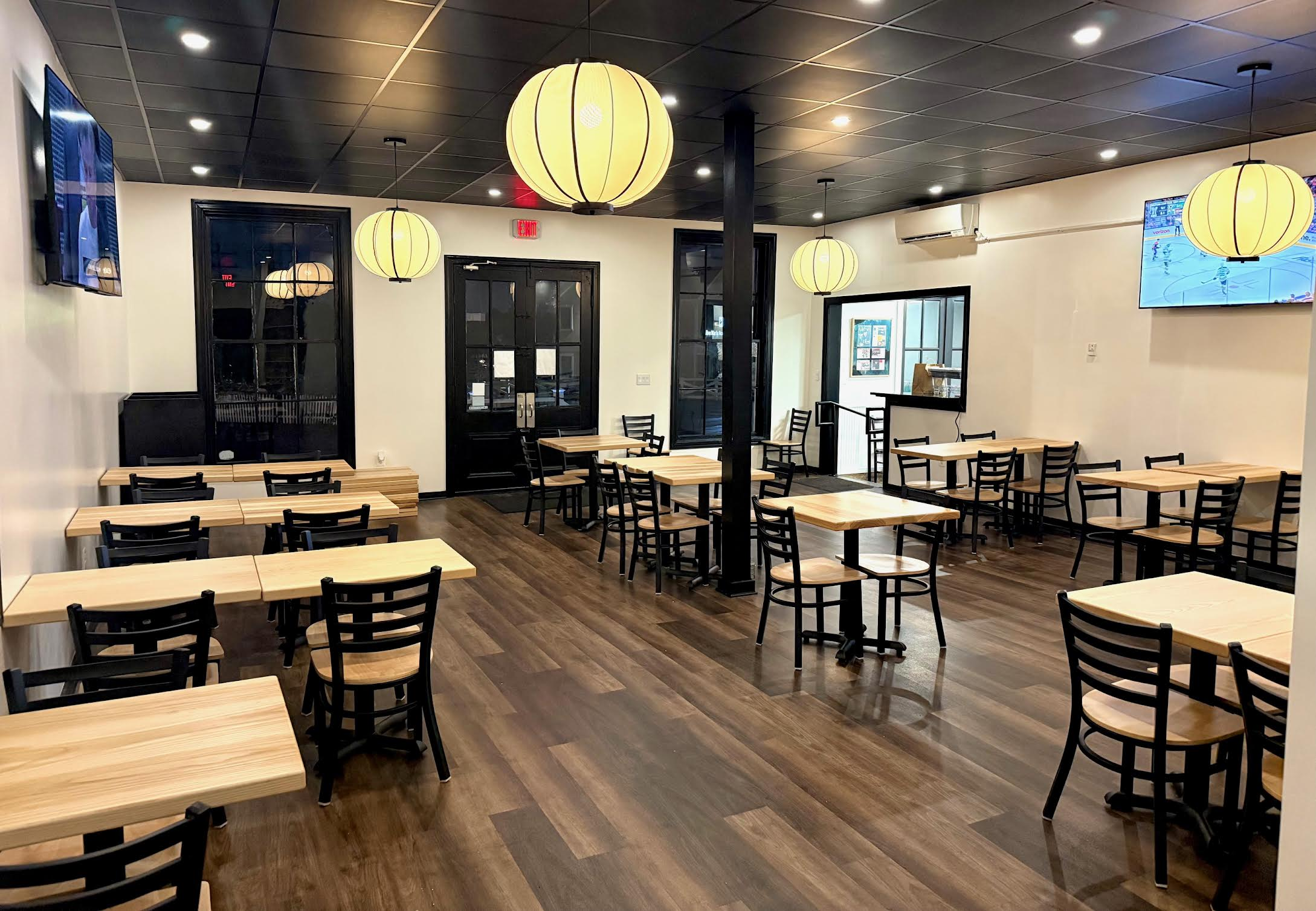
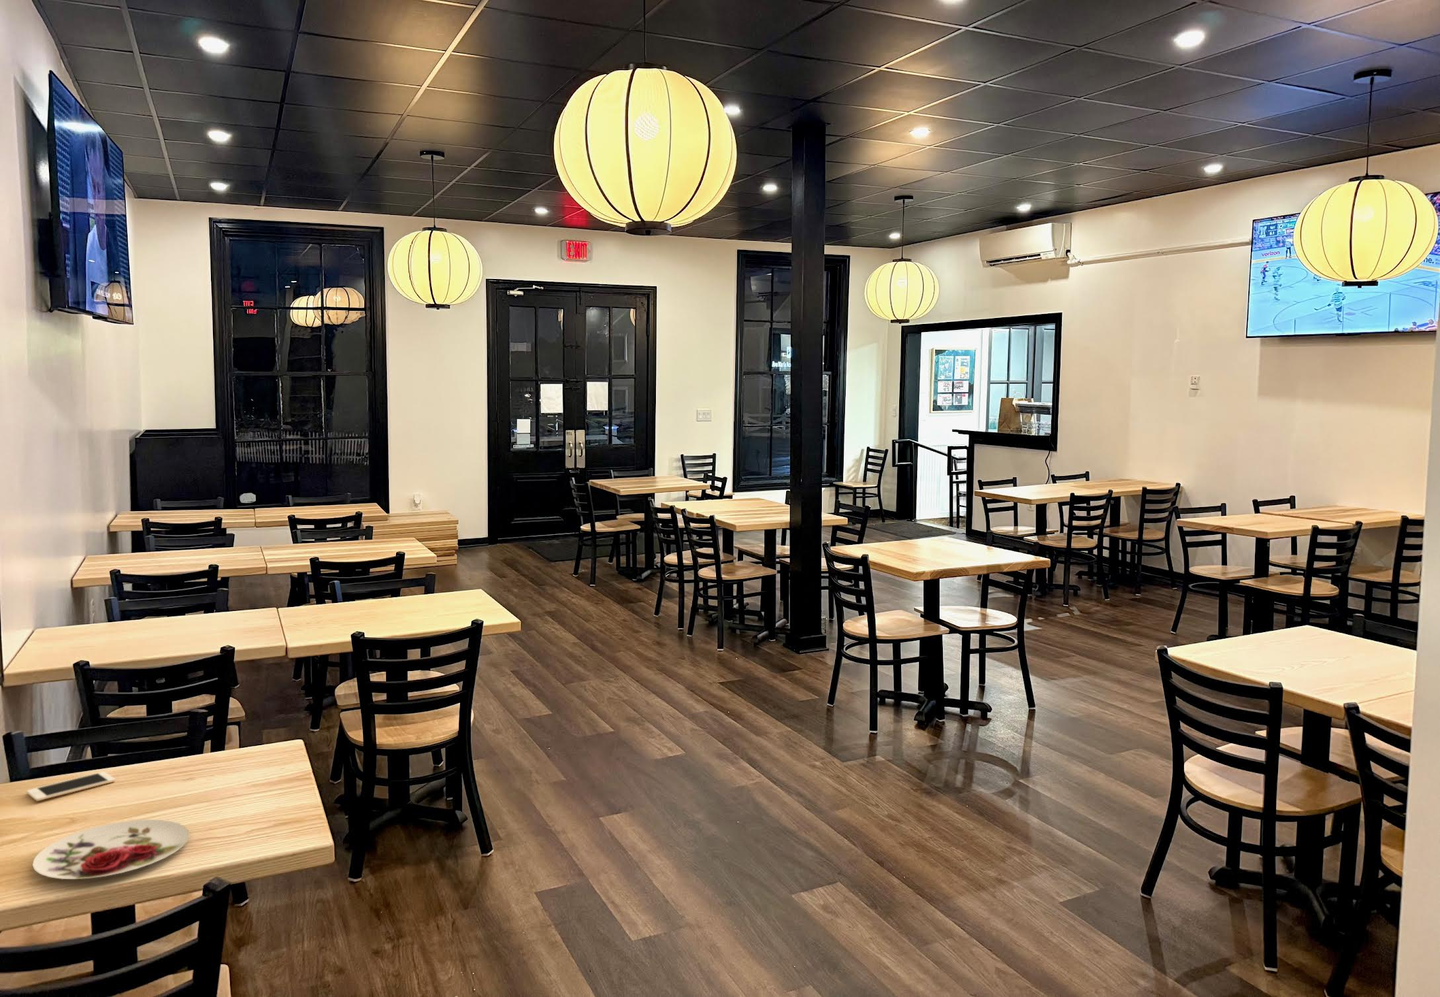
+ plate [32,819,190,880]
+ cell phone [26,770,116,802]
